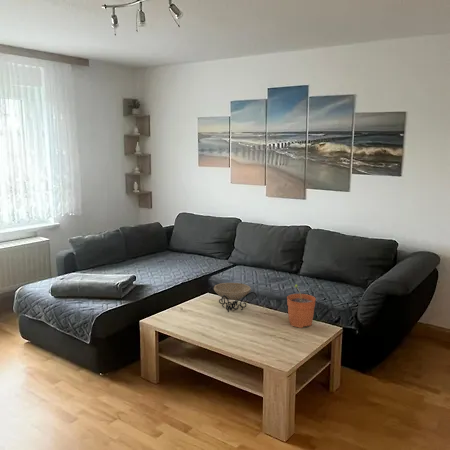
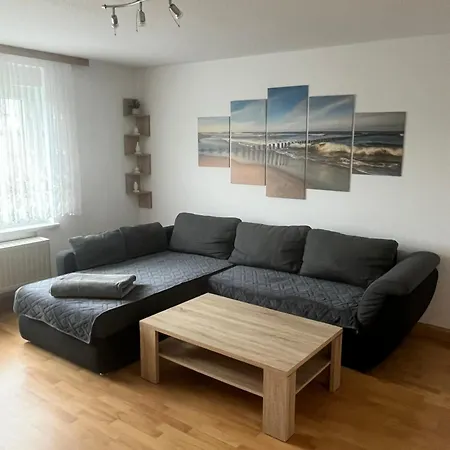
- decorative bowl [208,282,258,313]
- plant pot [286,284,317,329]
